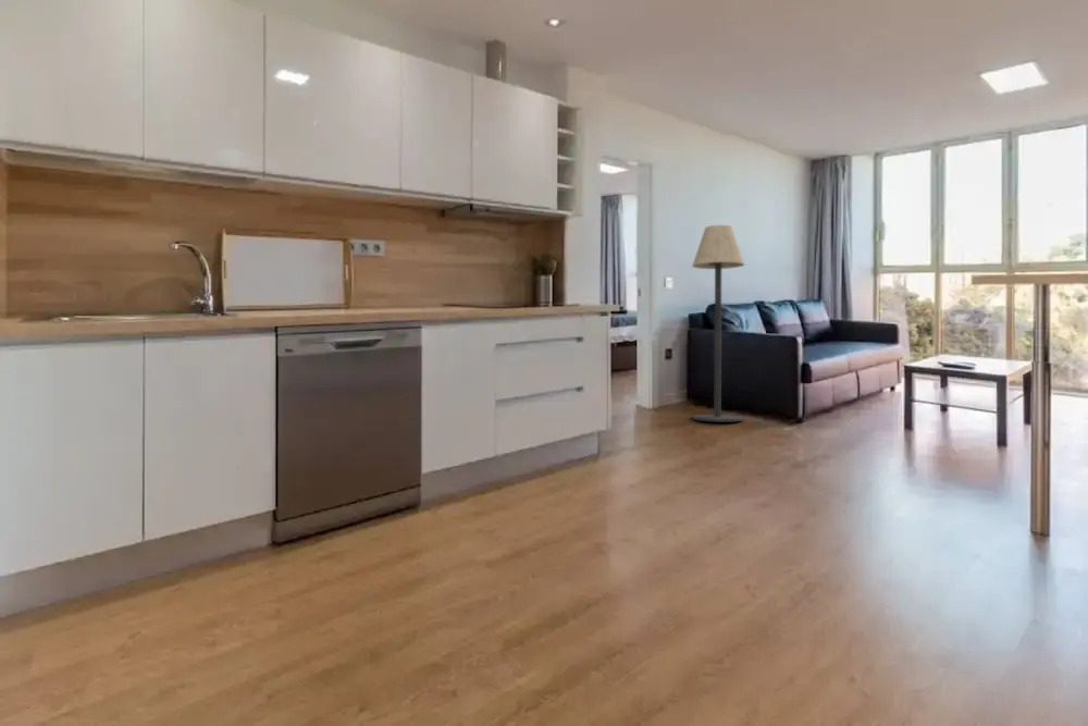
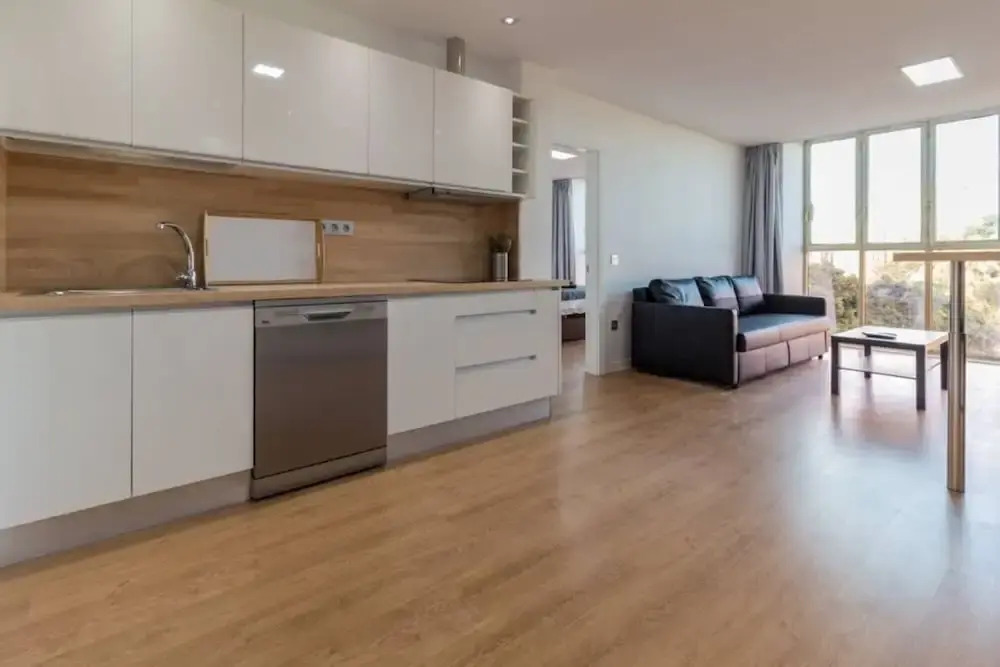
- floor lamp [691,224,746,422]
